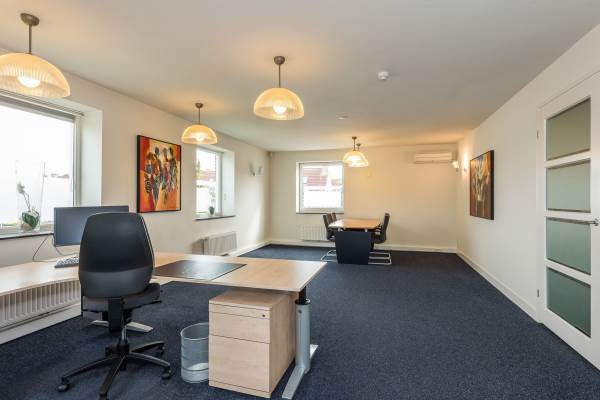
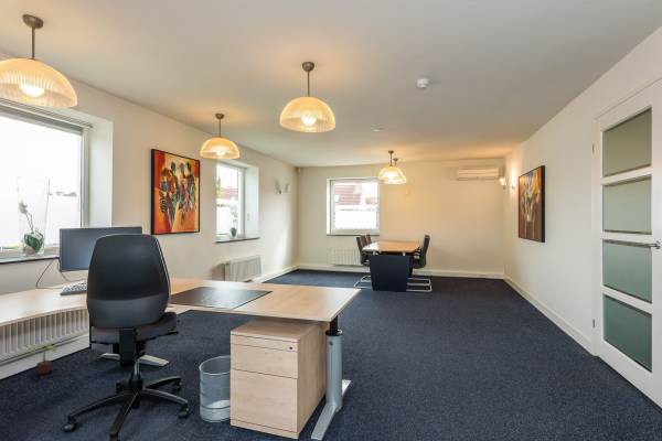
+ potted plant [29,343,57,375]
